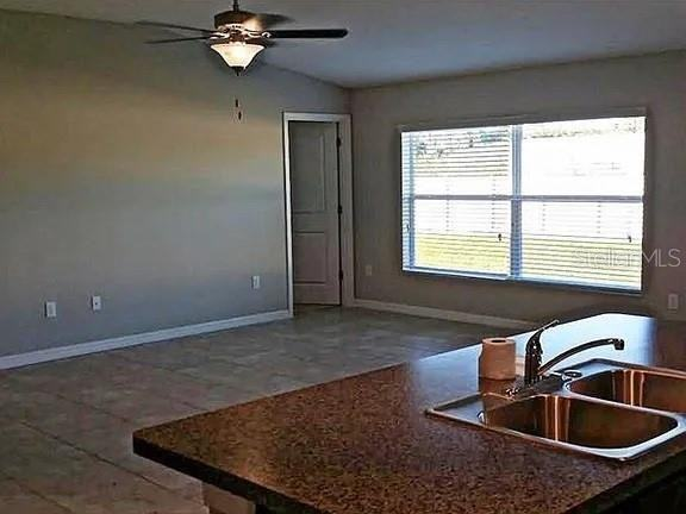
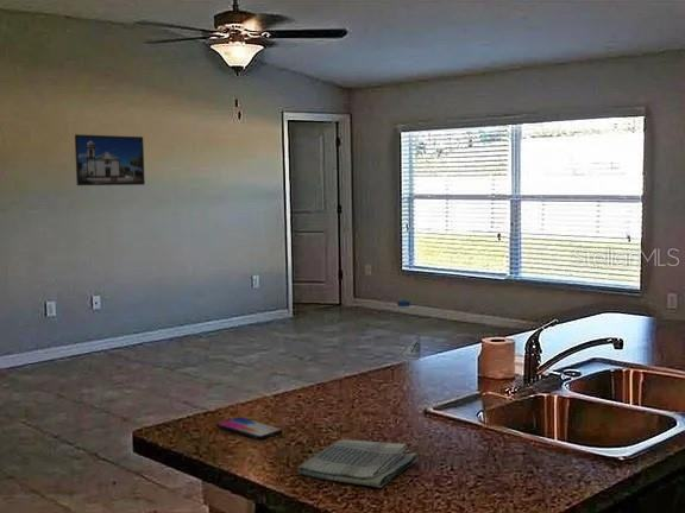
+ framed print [74,133,146,186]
+ dish towel [296,438,419,489]
+ smartphone [215,416,283,441]
+ water bottle [396,299,422,361]
